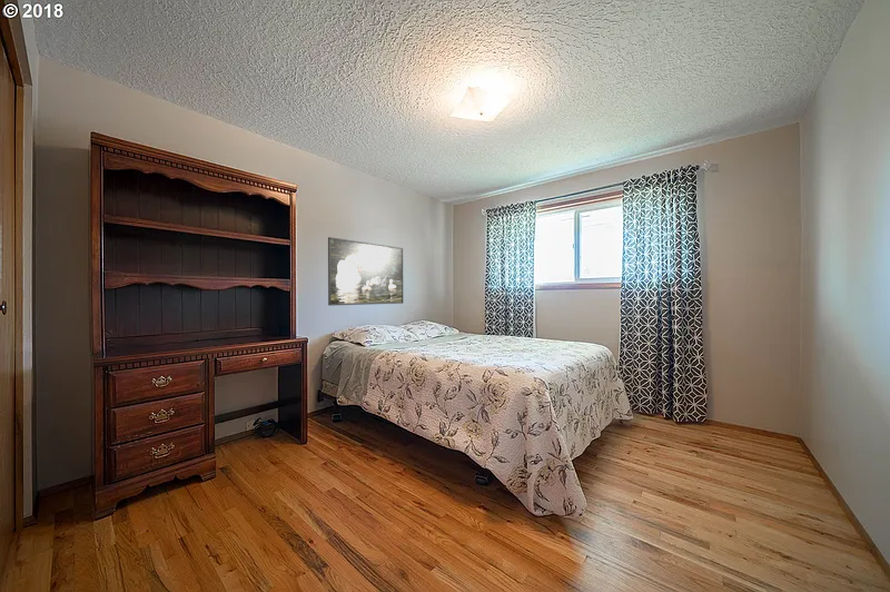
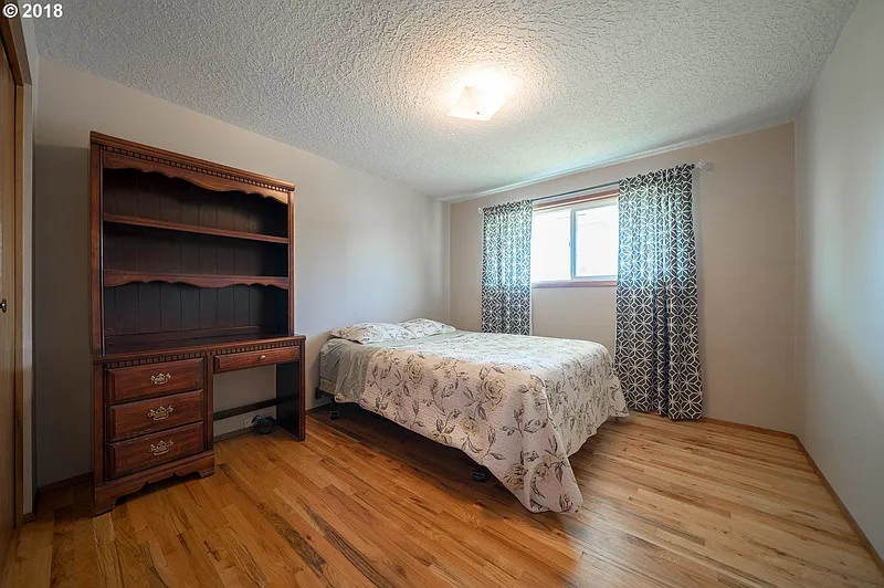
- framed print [327,236,405,307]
